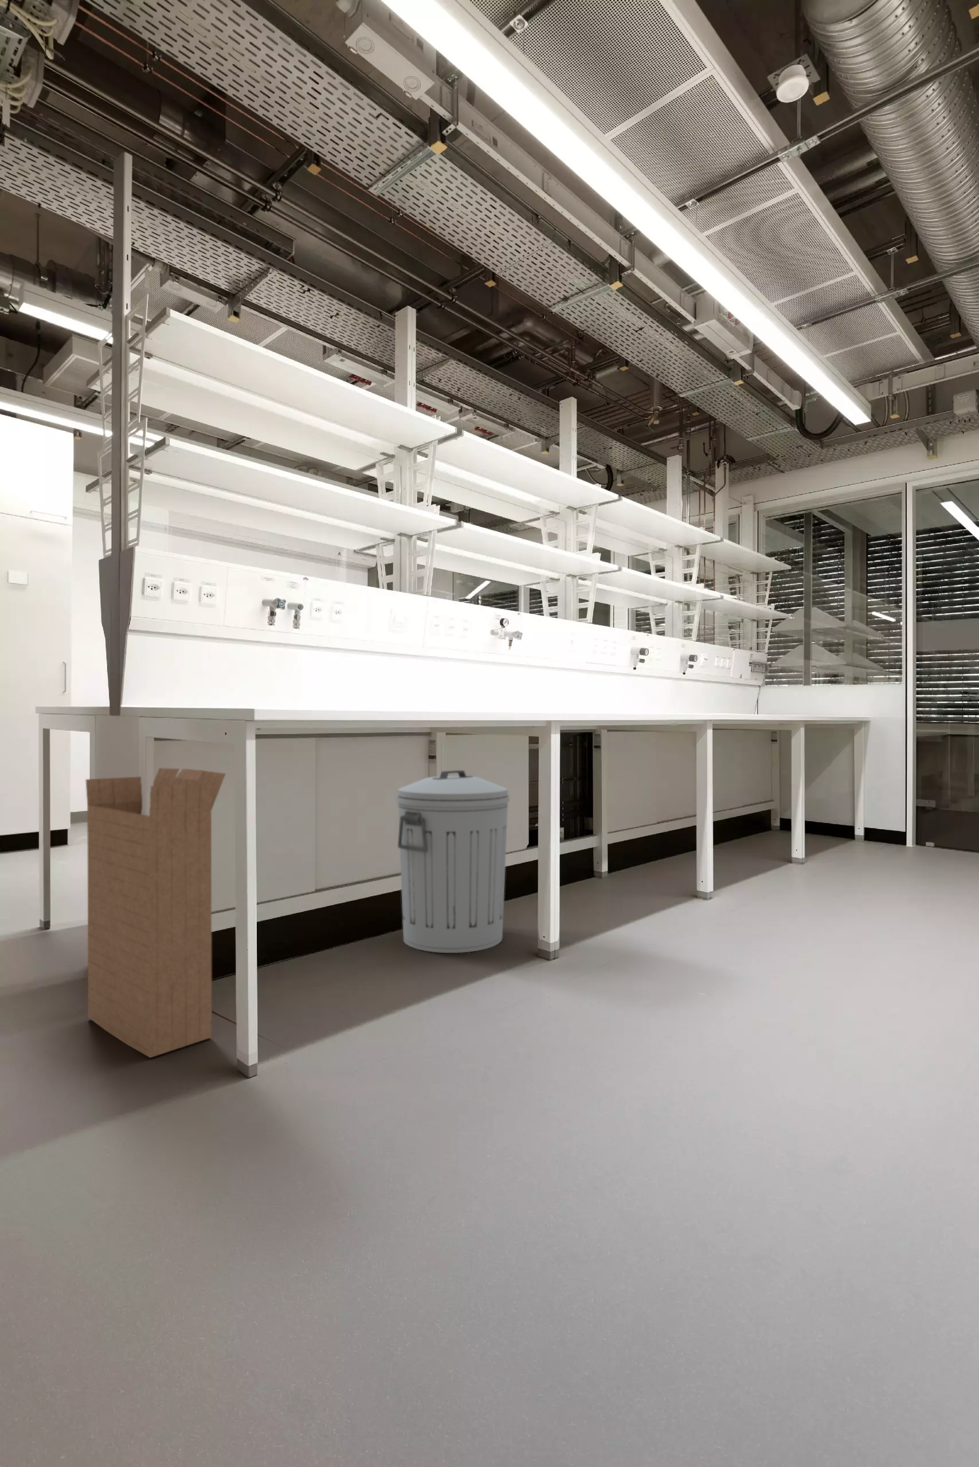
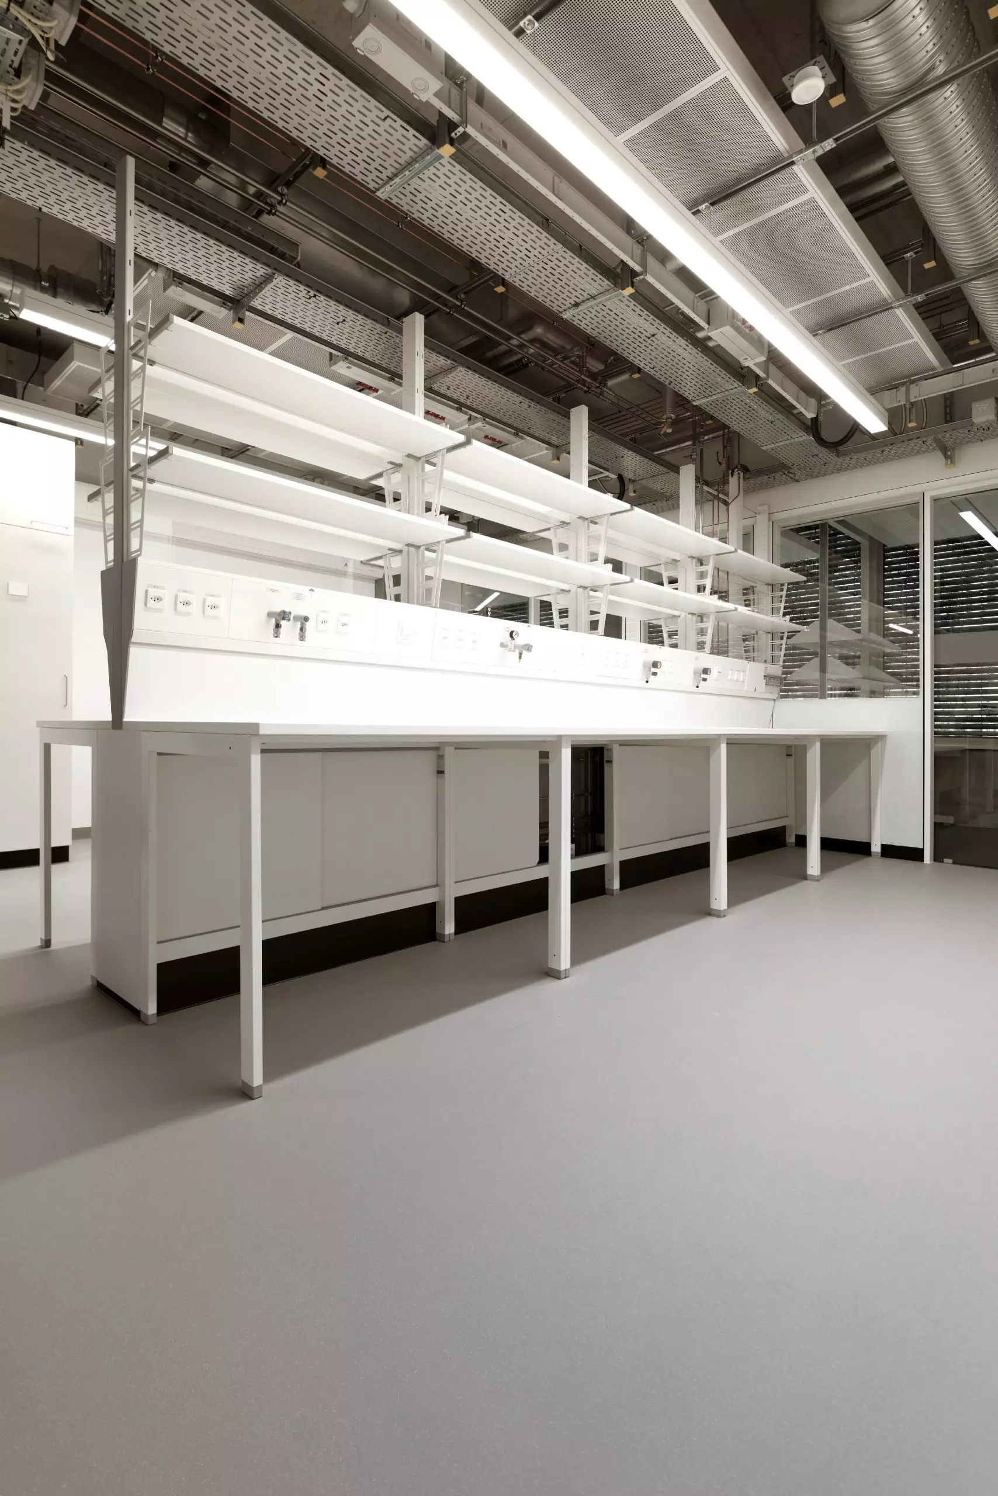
- cardboard box [85,767,226,1058]
- trash can [396,770,510,954]
